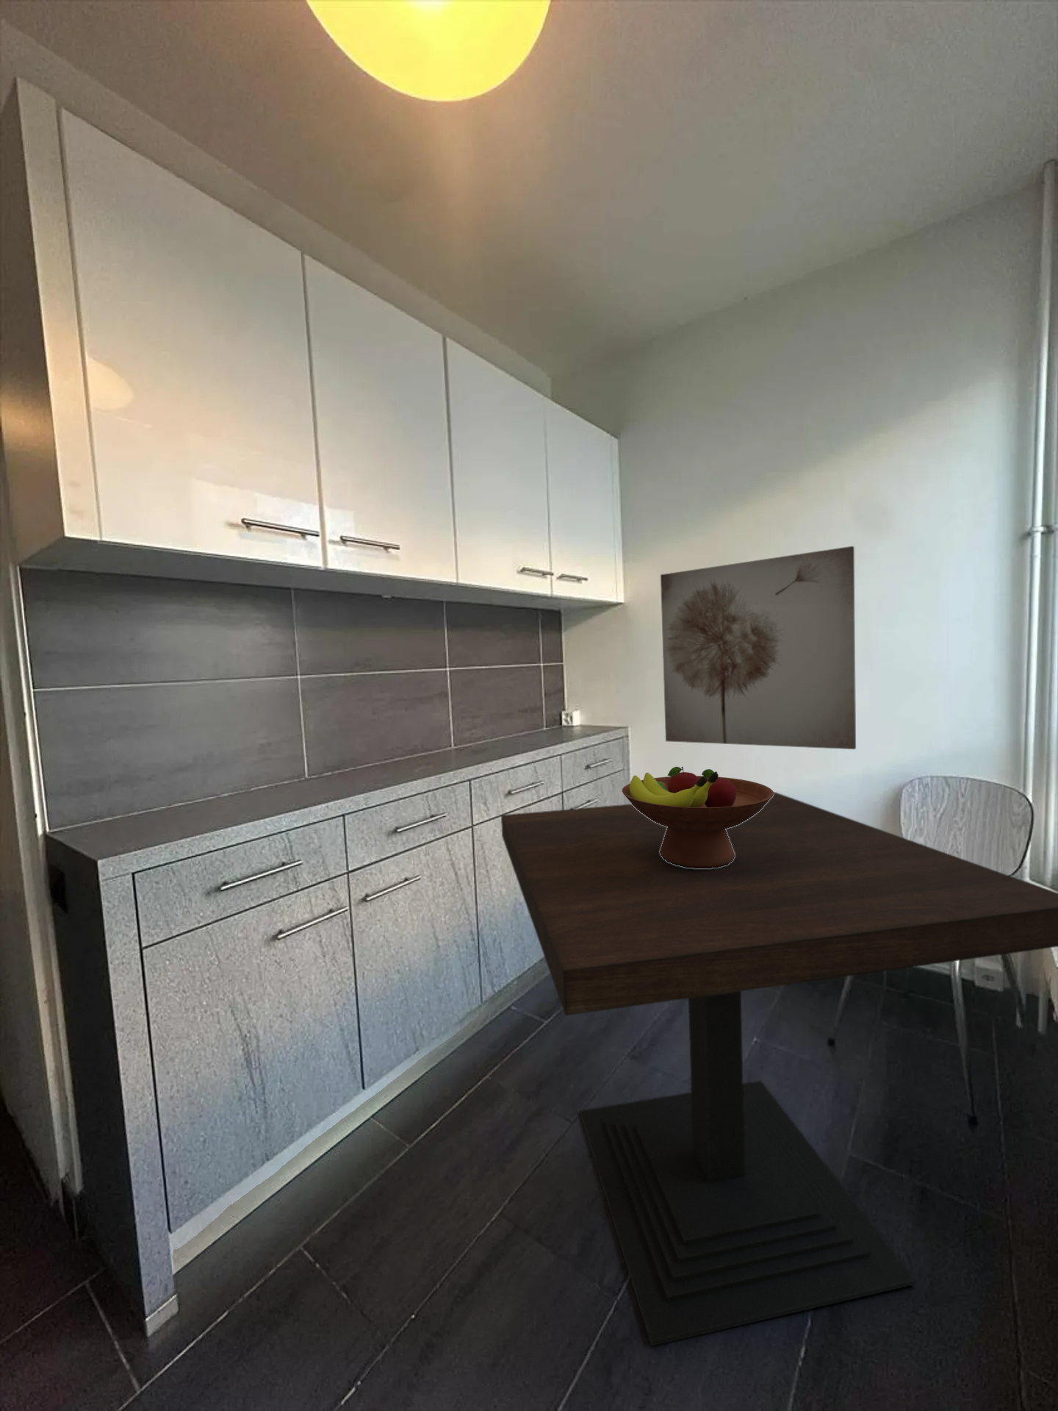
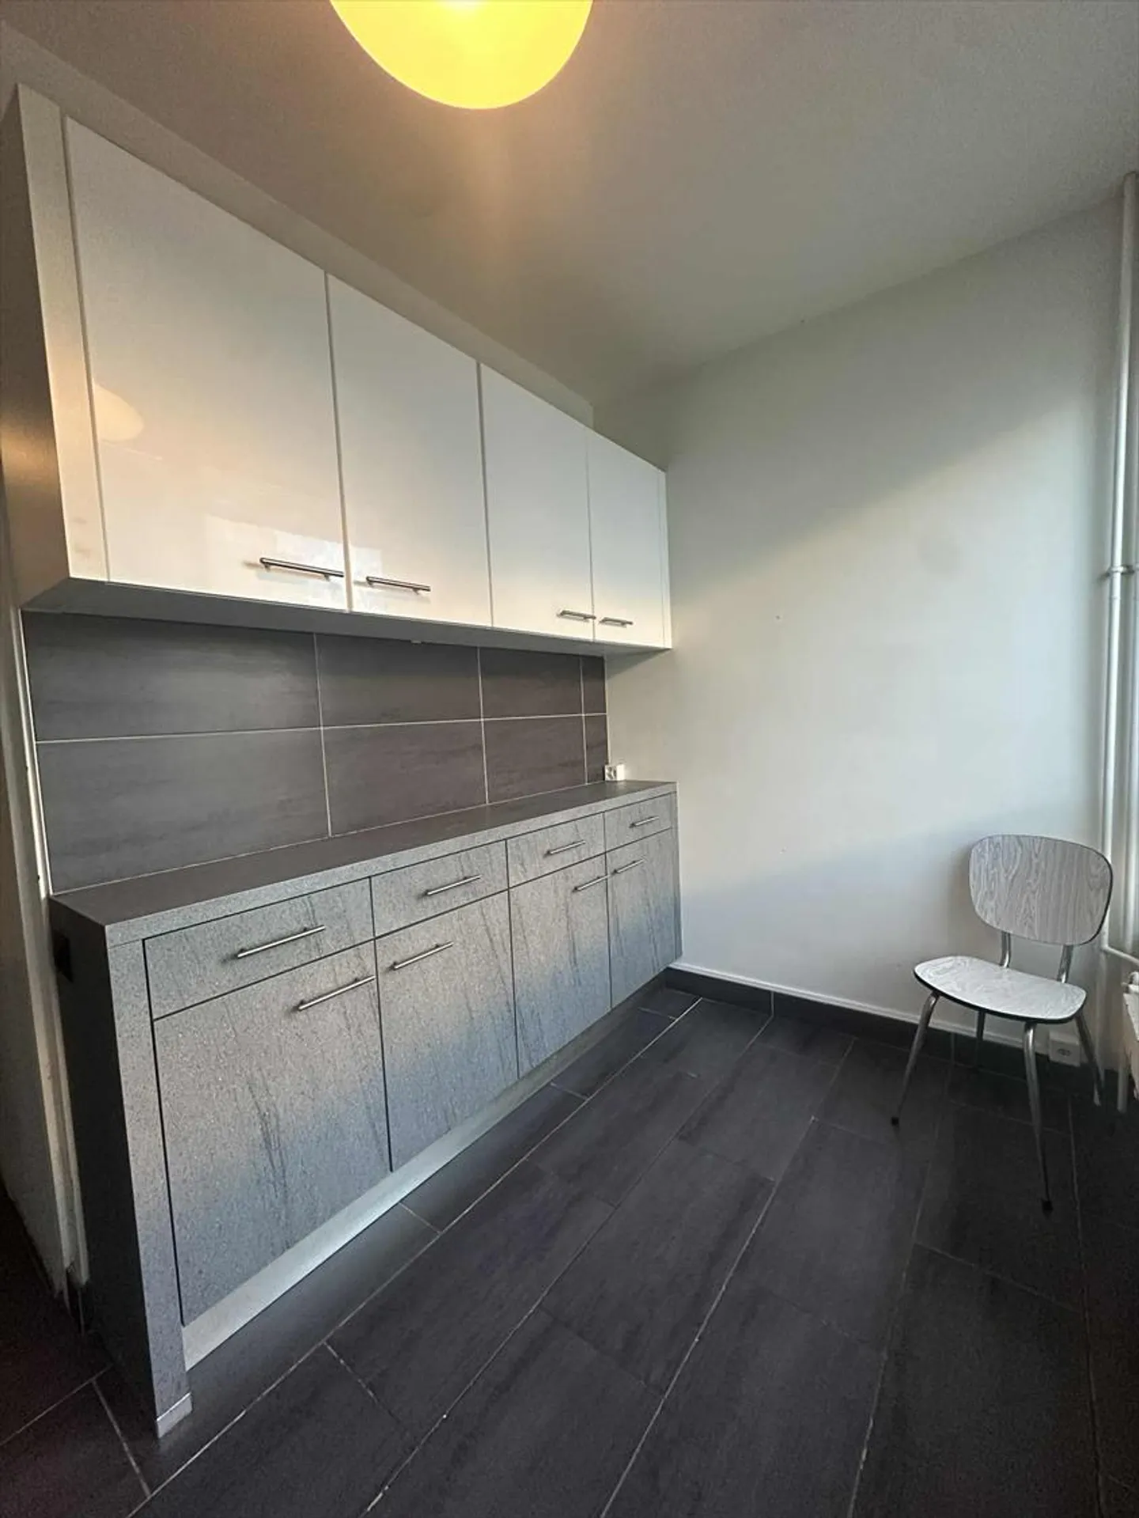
- fruit bowl [621,766,773,868]
- dining table [500,792,1058,1347]
- wall art [660,546,857,751]
